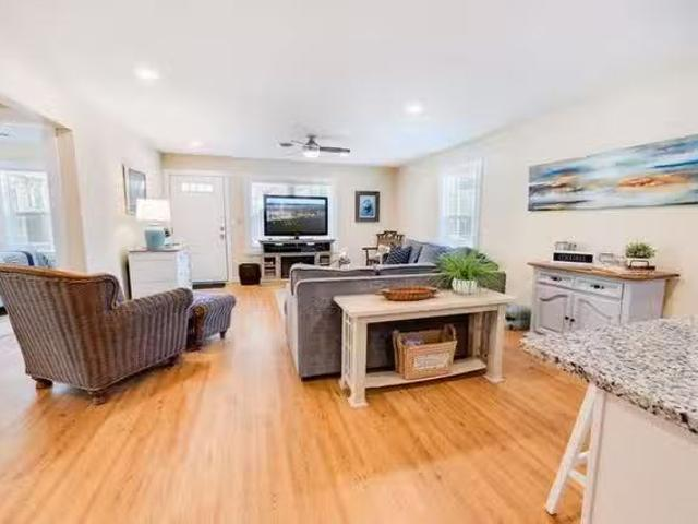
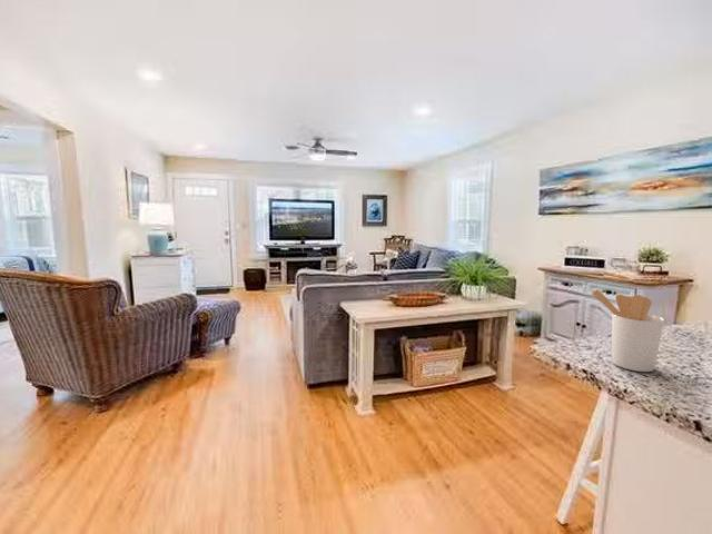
+ utensil holder [590,288,665,373]
